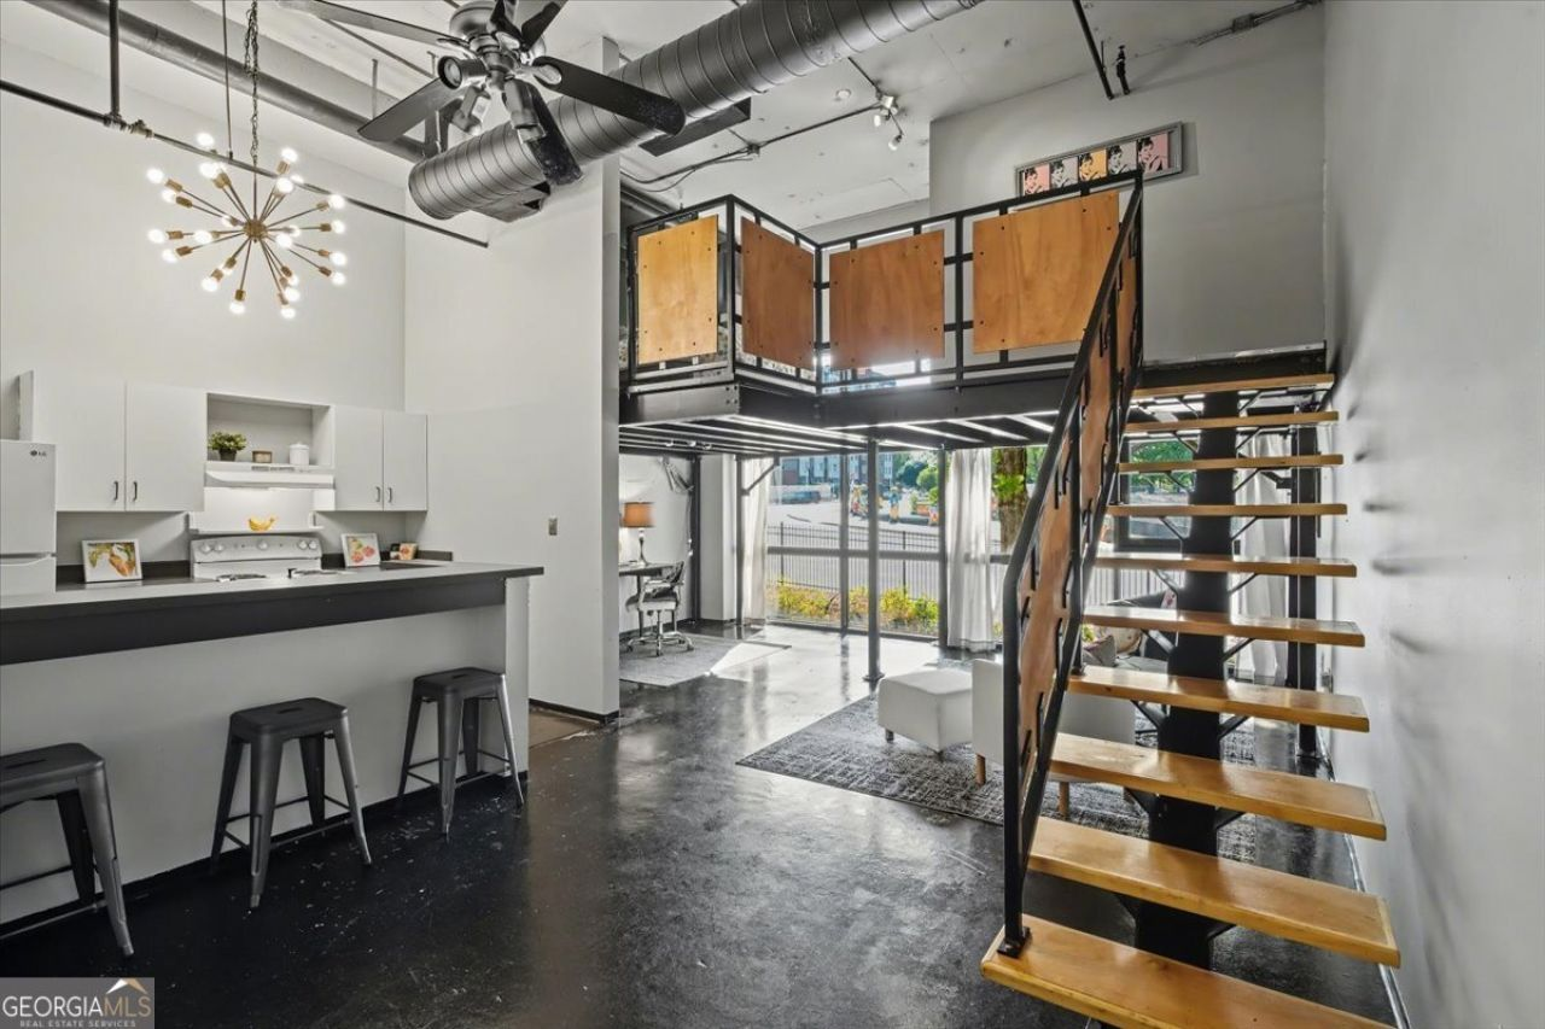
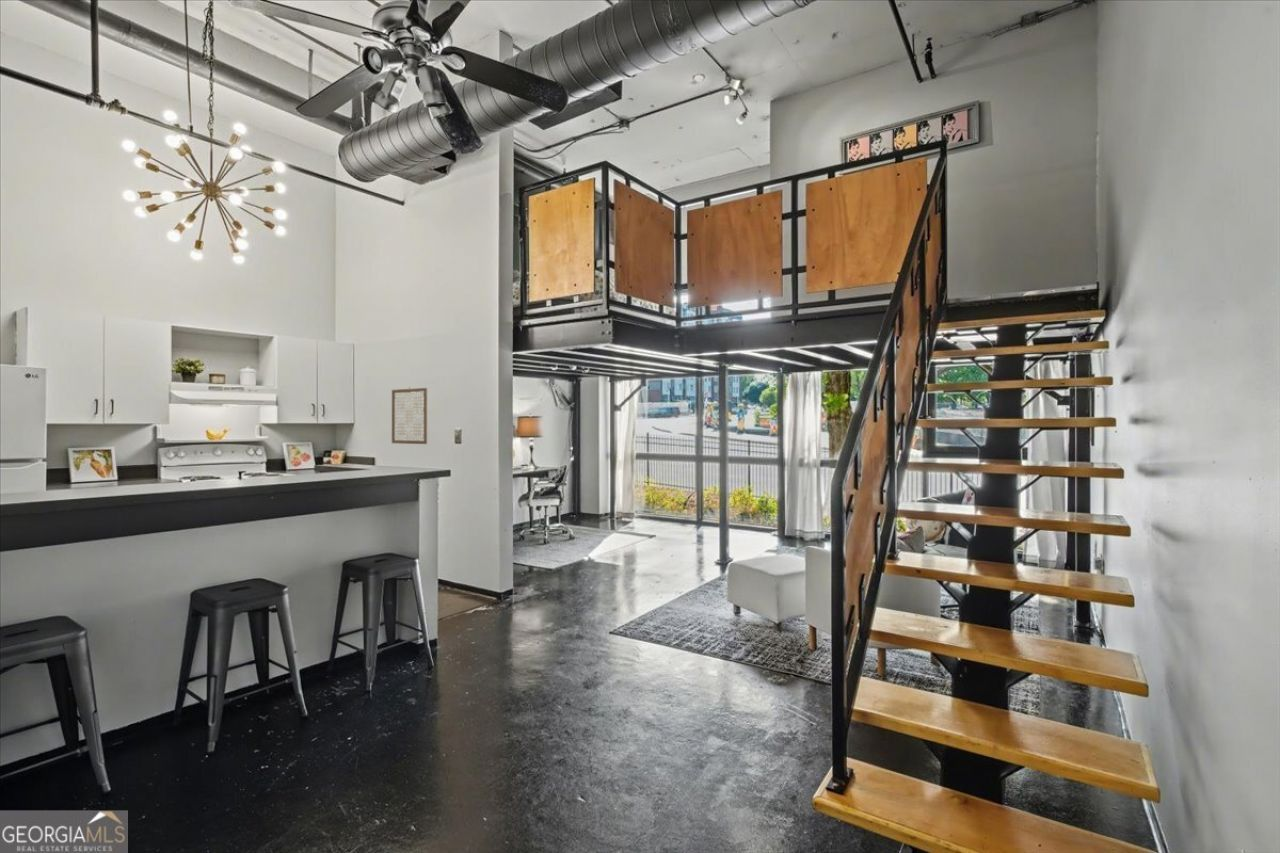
+ wall art [391,386,428,445]
